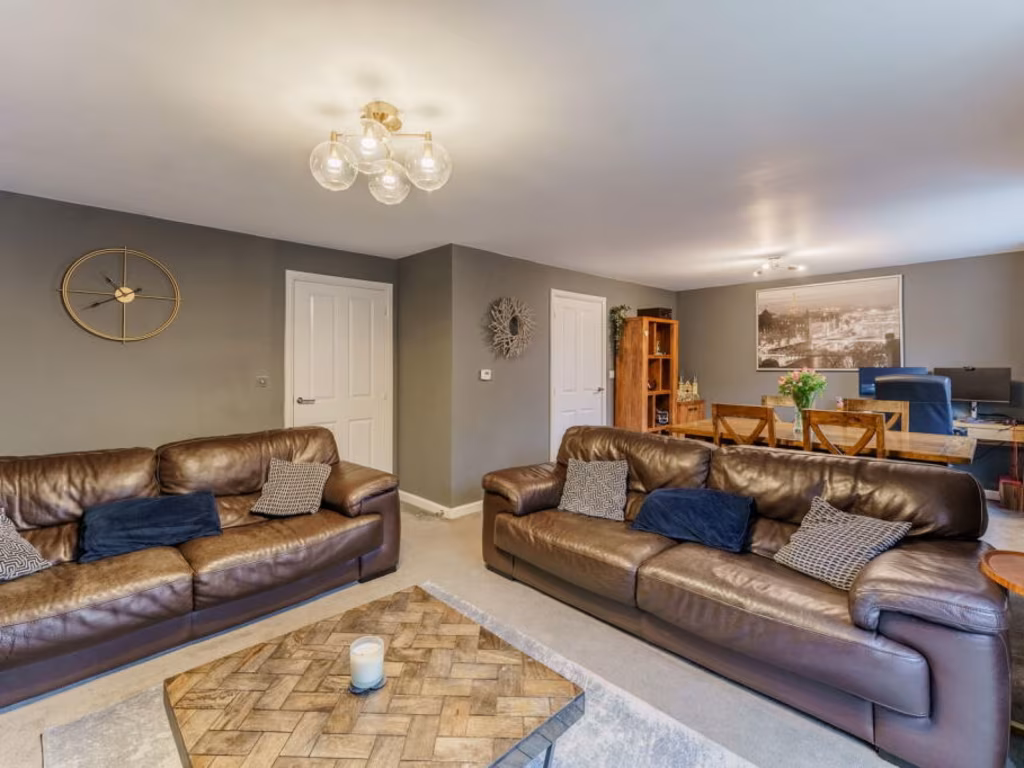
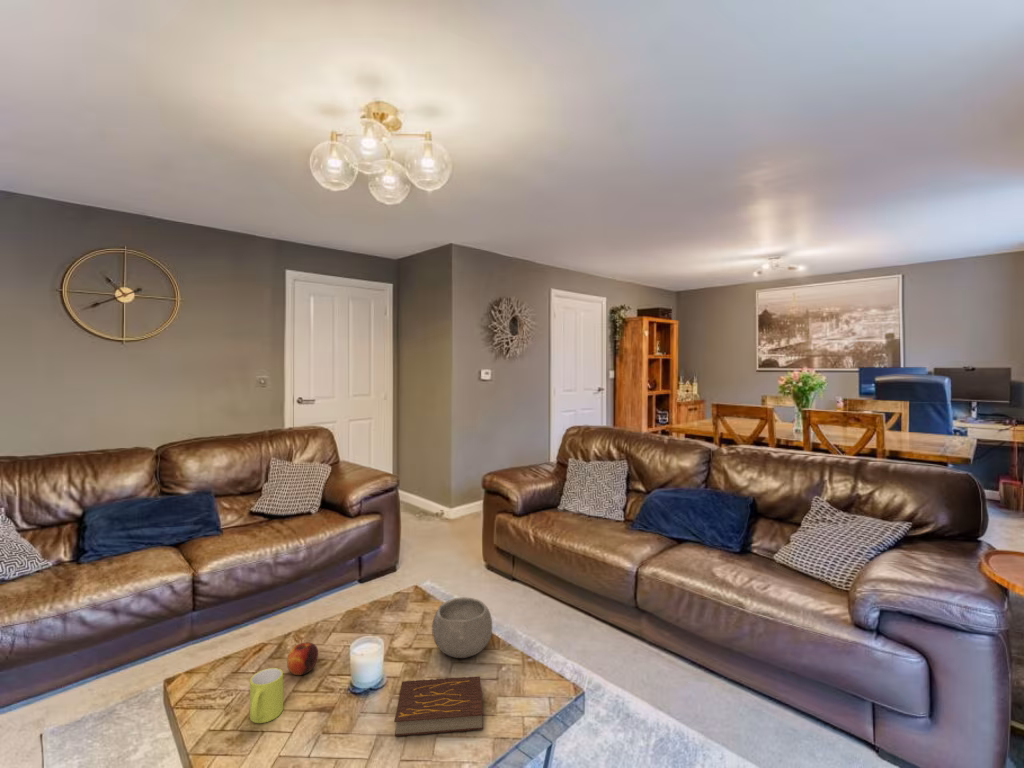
+ apple [286,642,319,676]
+ bowl [431,596,493,659]
+ mug [249,667,284,724]
+ book [394,675,484,737]
